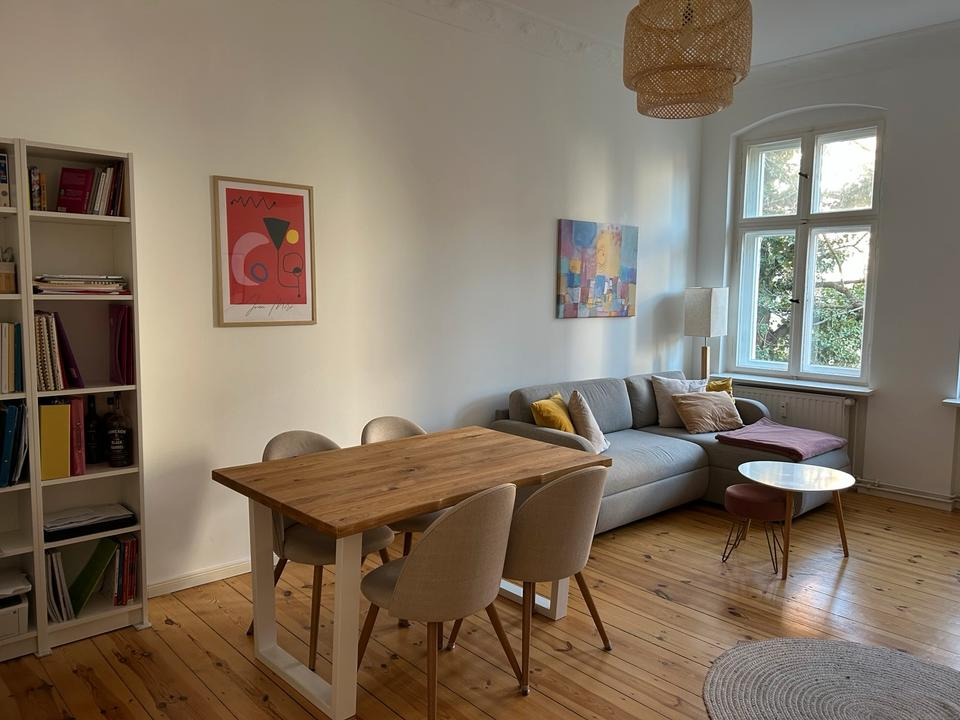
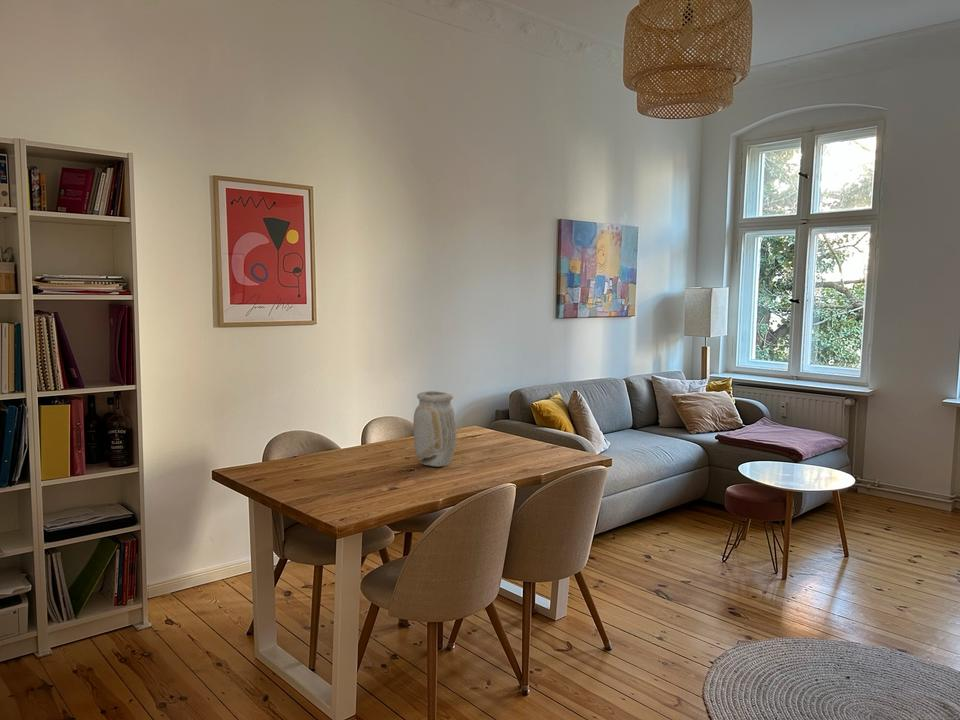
+ vase [412,390,457,468]
